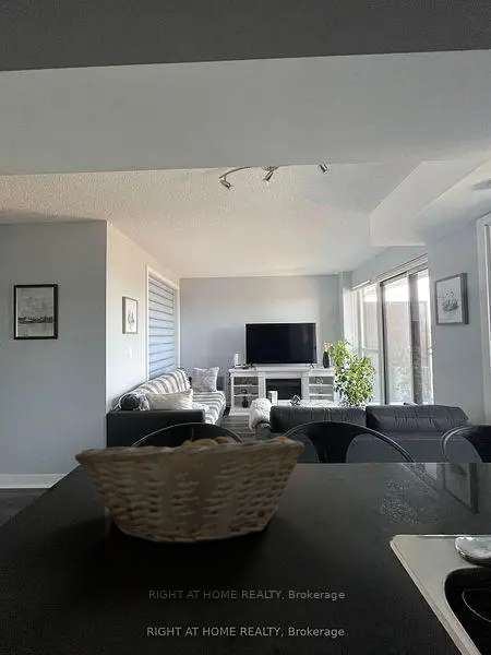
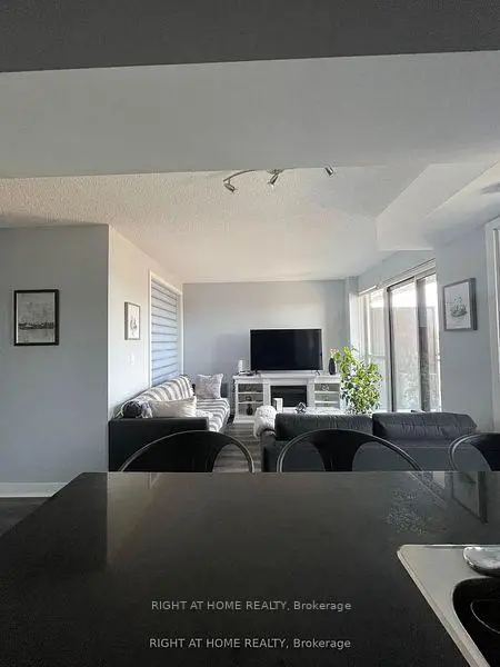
- fruit basket [74,428,306,546]
